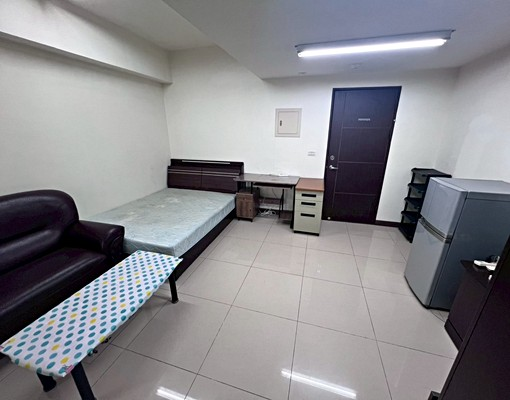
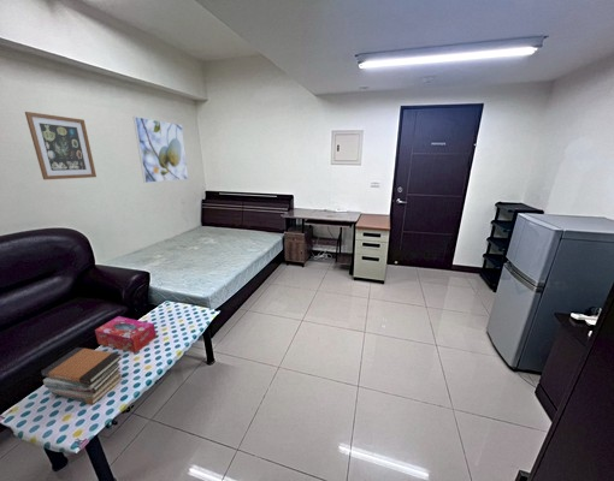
+ tissue box [94,315,158,354]
+ book stack [40,346,123,406]
+ wall art [24,111,98,180]
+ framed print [132,115,189,184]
